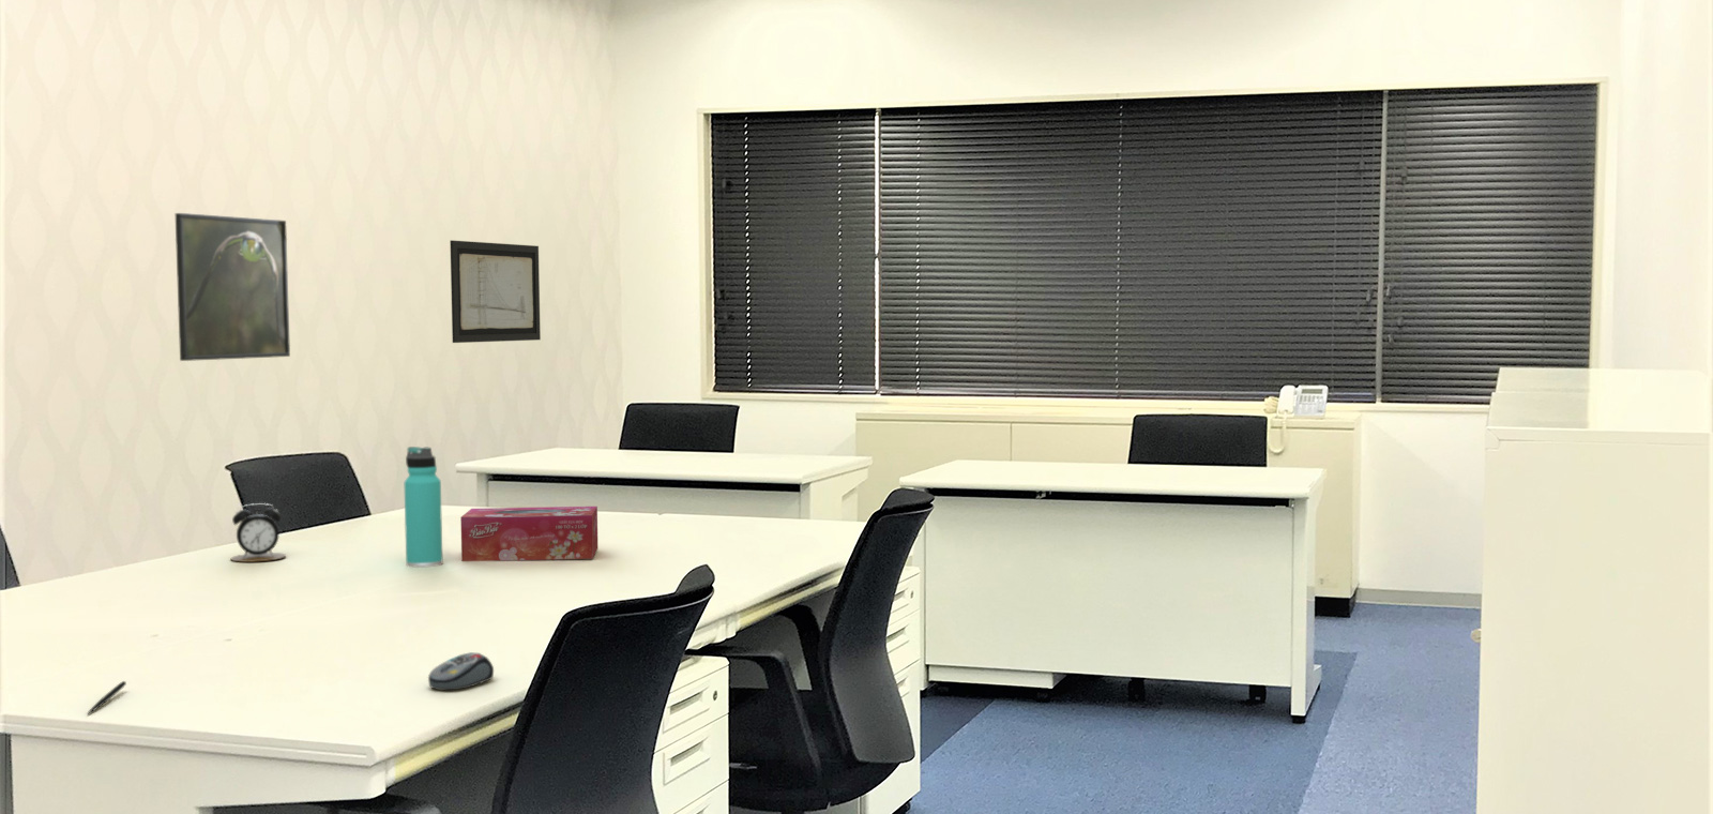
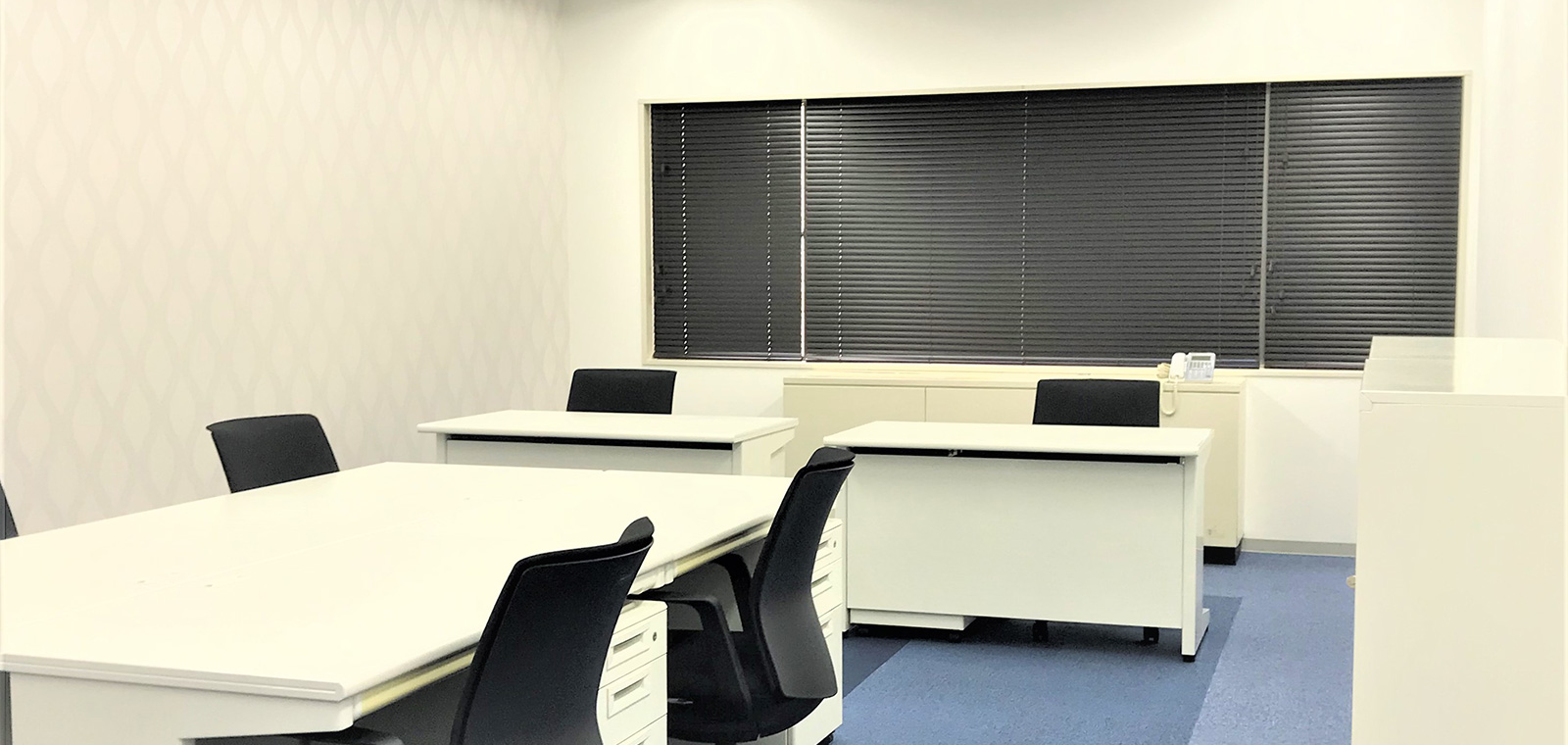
- alarm clock [231,503,287,564]
- computer mouse [427,651,495,691]
- pen [85,680,128,716]
- wall art [449,239,542,344]
- tissue box [459,506,599,563]
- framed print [175,212,292,362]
- thermos bottle [403,446,445,569]
